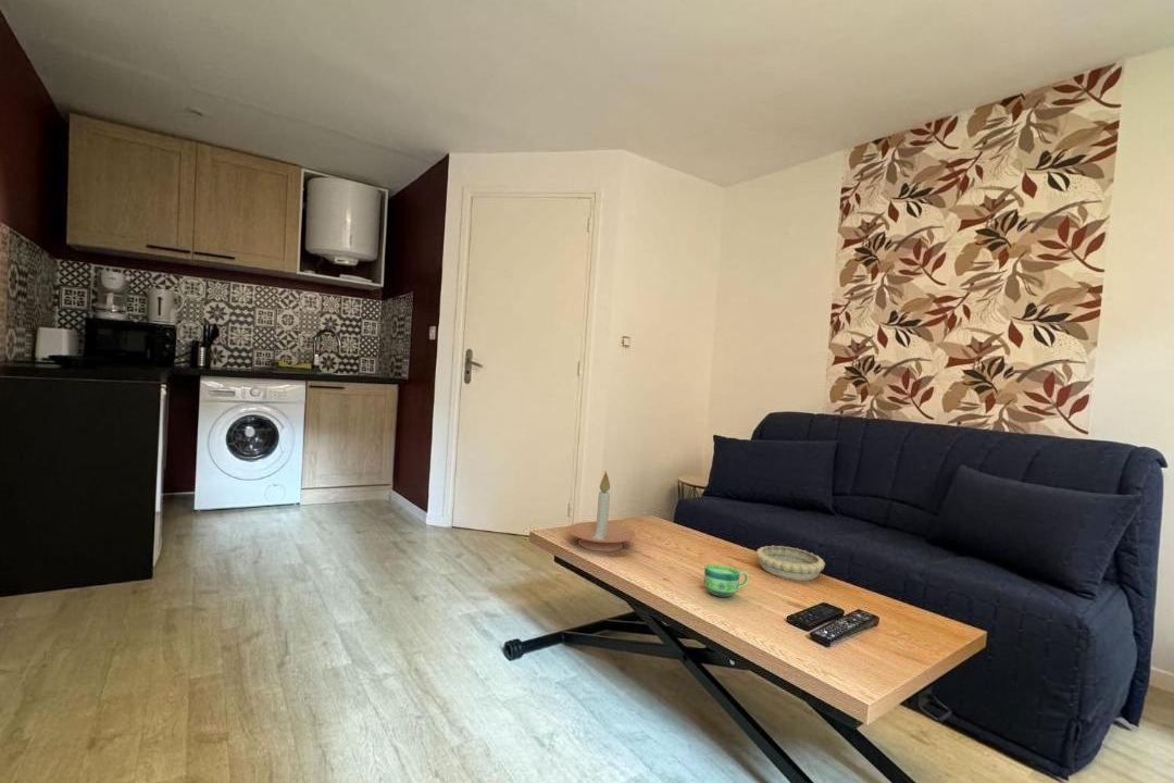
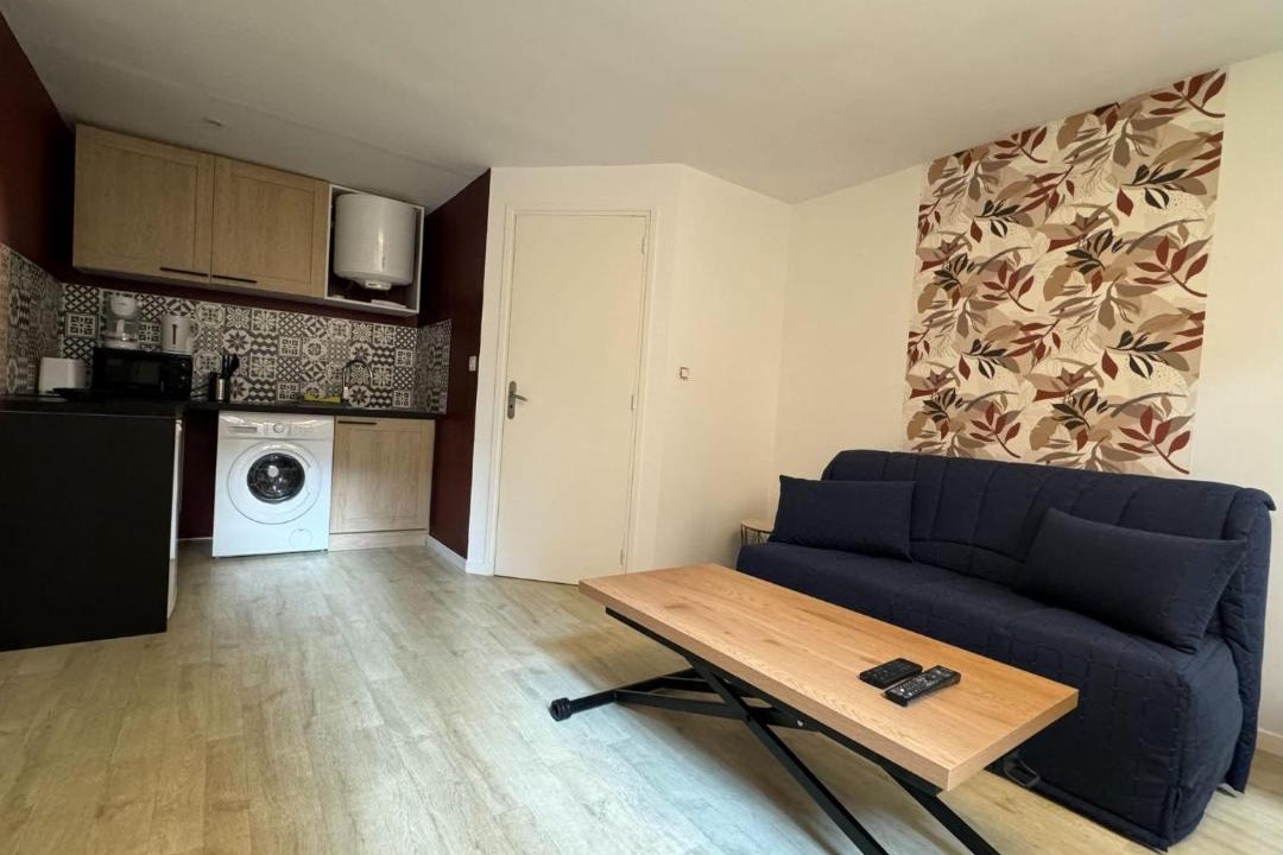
- cup [703,563,750,598]
- candle holder [566,471,637,552]
- decorative bowl [755,545,826,582]
